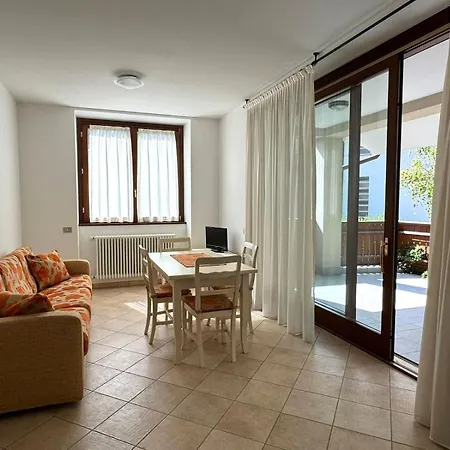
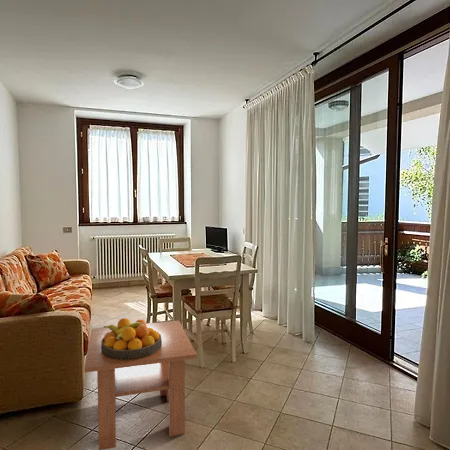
+ fruit bowl [101,317,162,360]
+ coffee table [83,320,198,450]
